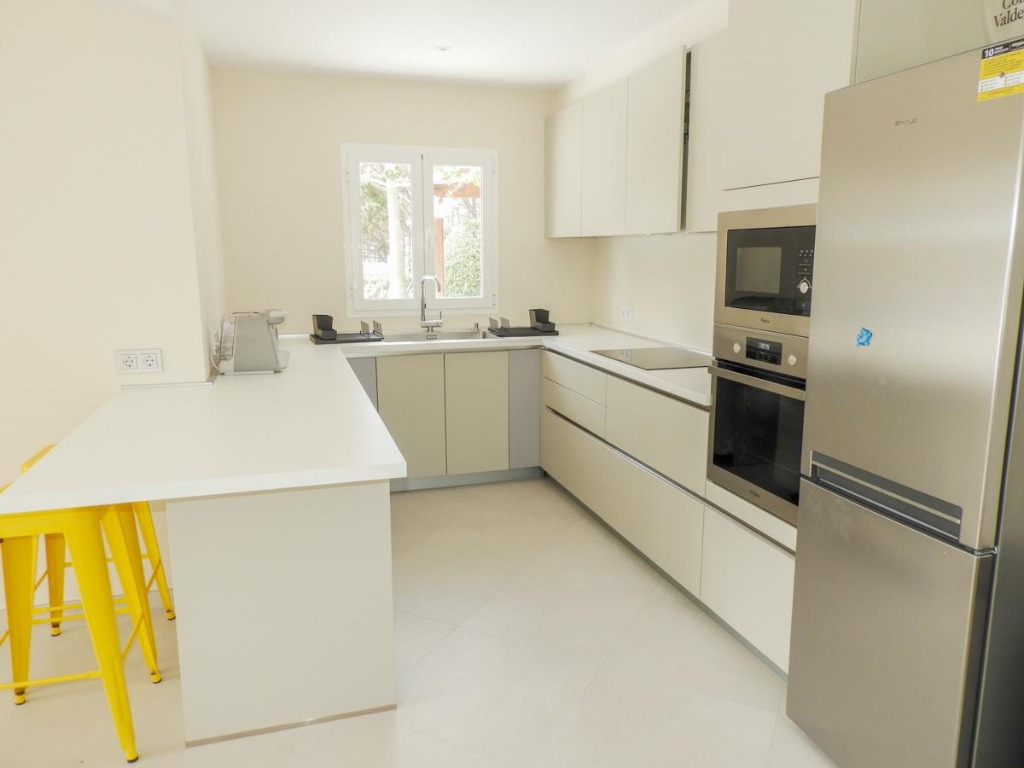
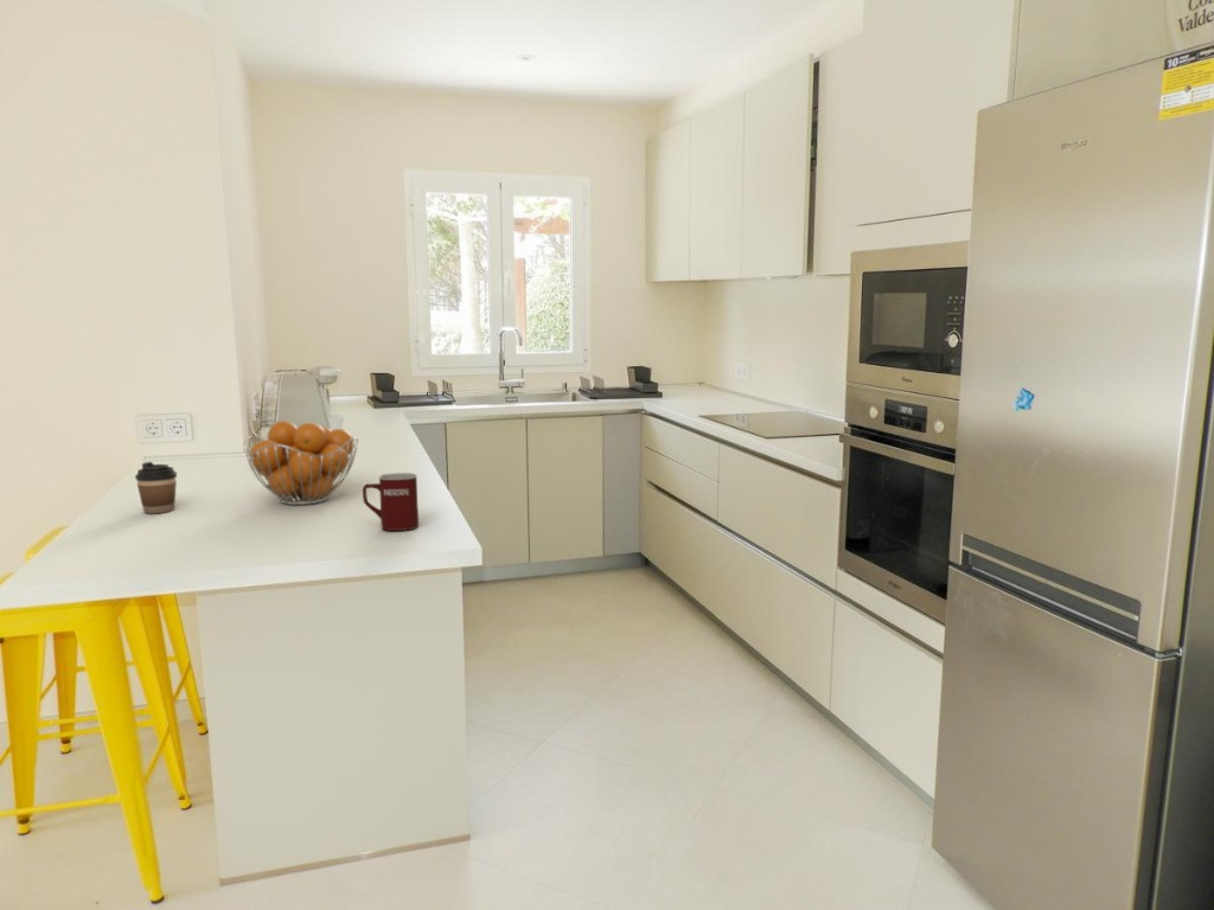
+ coffee cup [134,461,178,514]
+ mug [362,472,420,532]
+ fruit basket [243,419,359,506]
